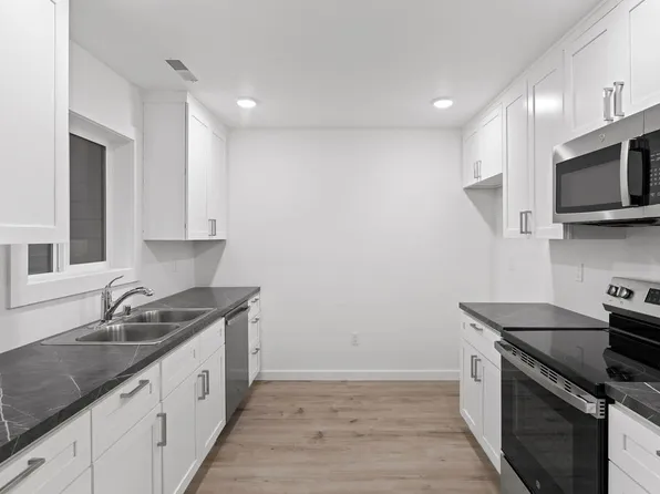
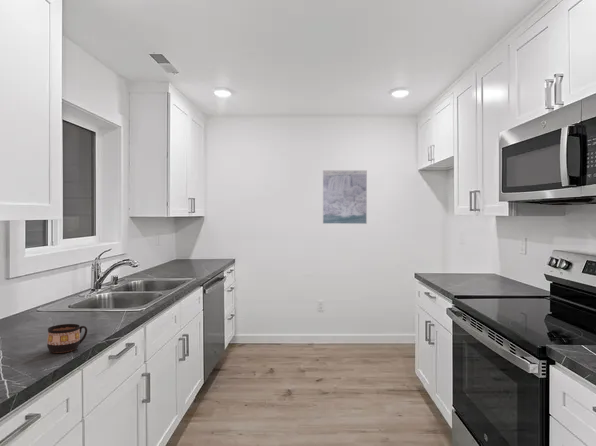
+ cup [46,323,88,354]
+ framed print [322,169,368,225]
